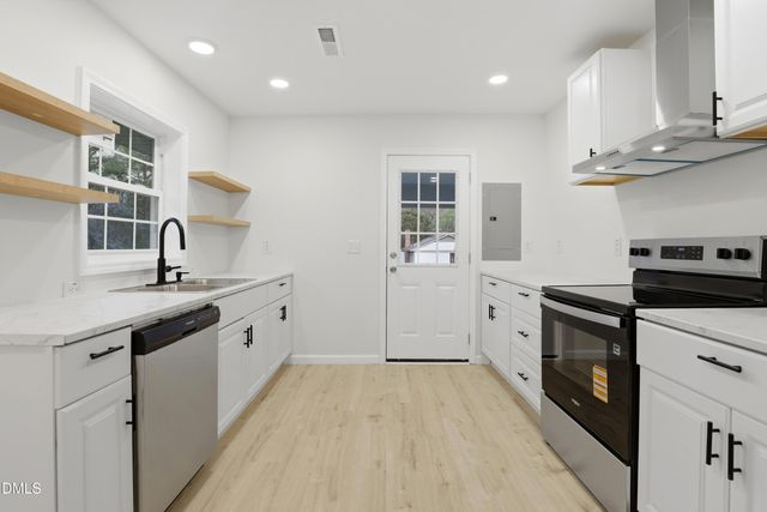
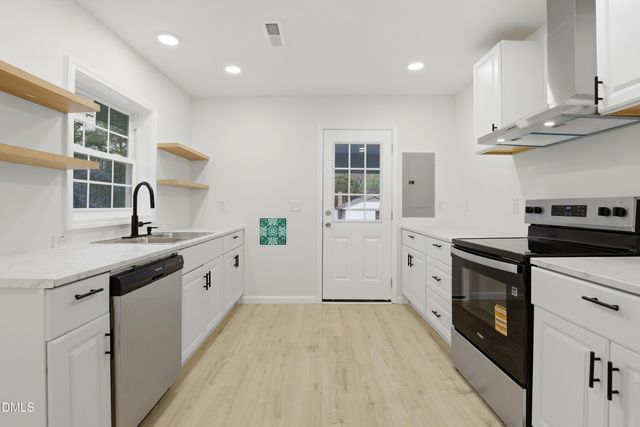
+ wall art [259,217,288,246]
